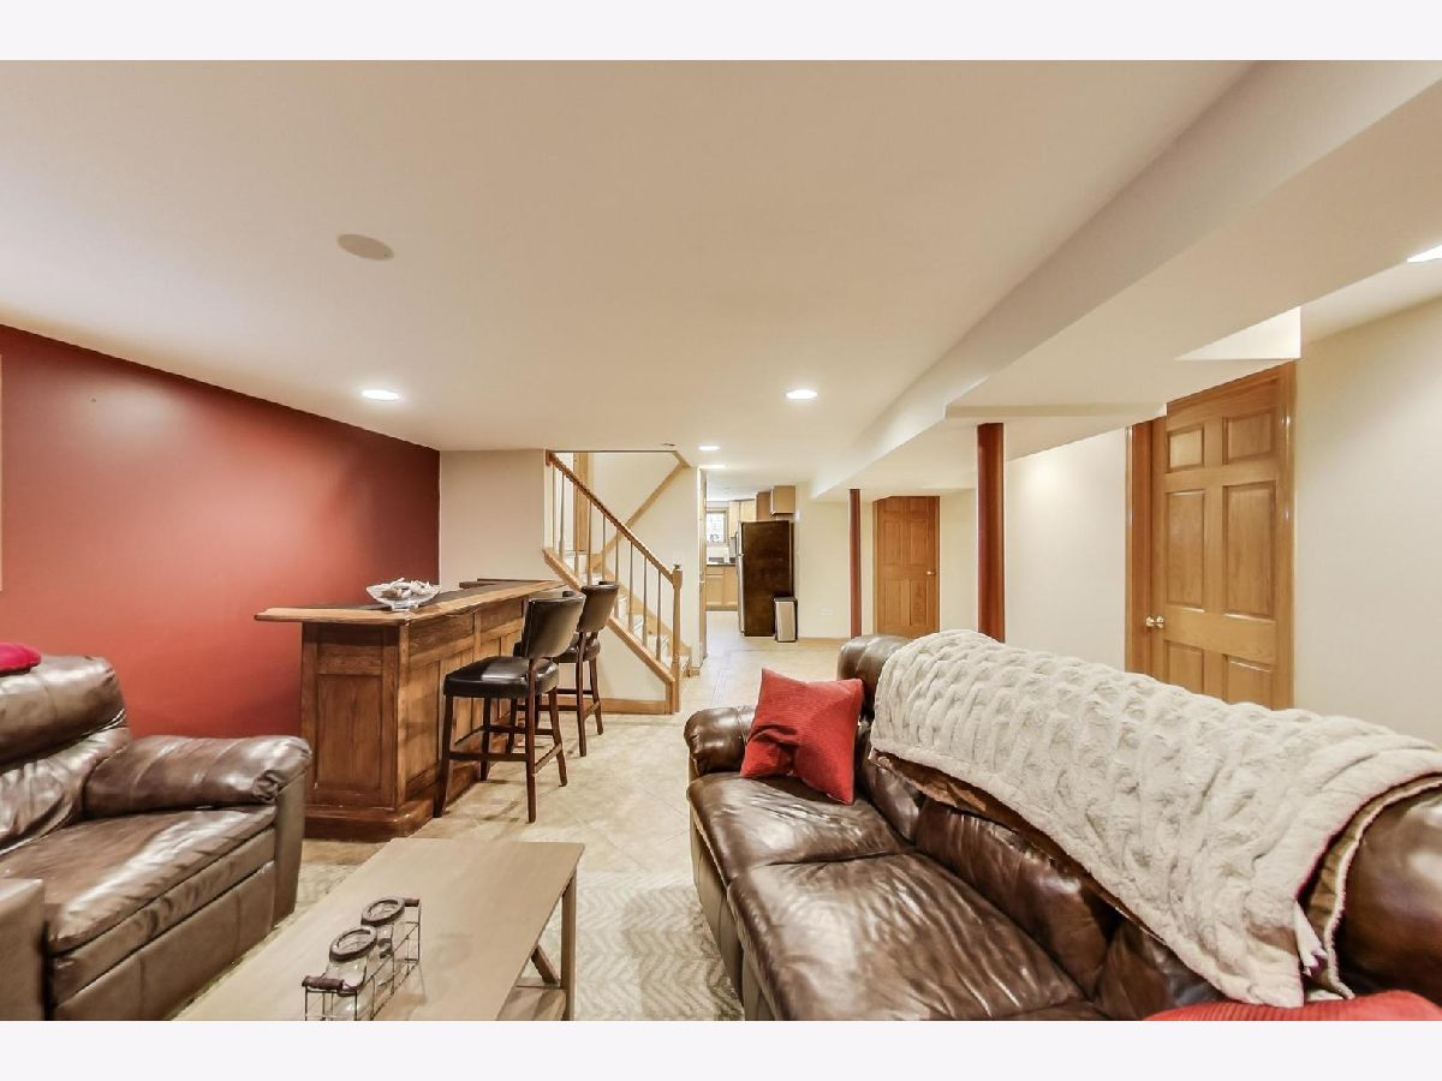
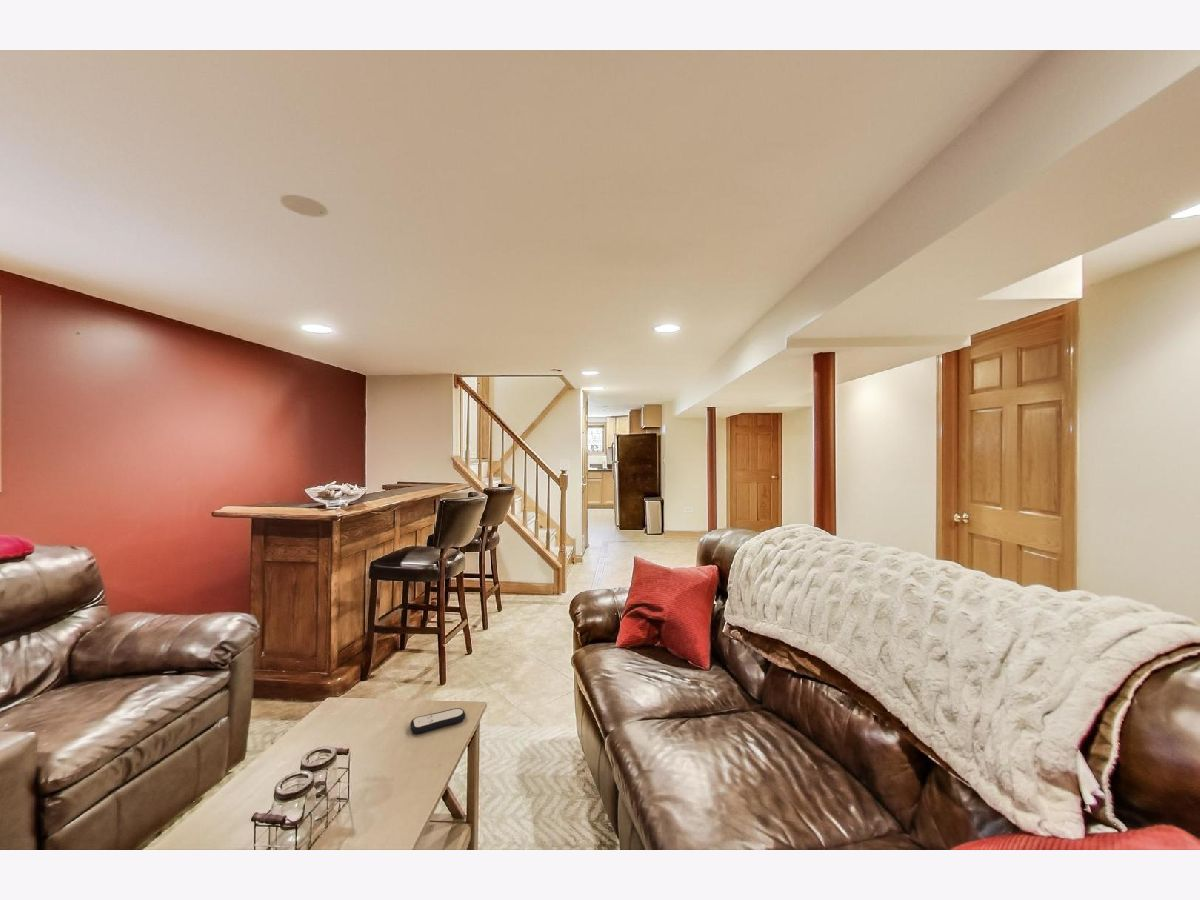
+ remote control [409,707,467,735]
